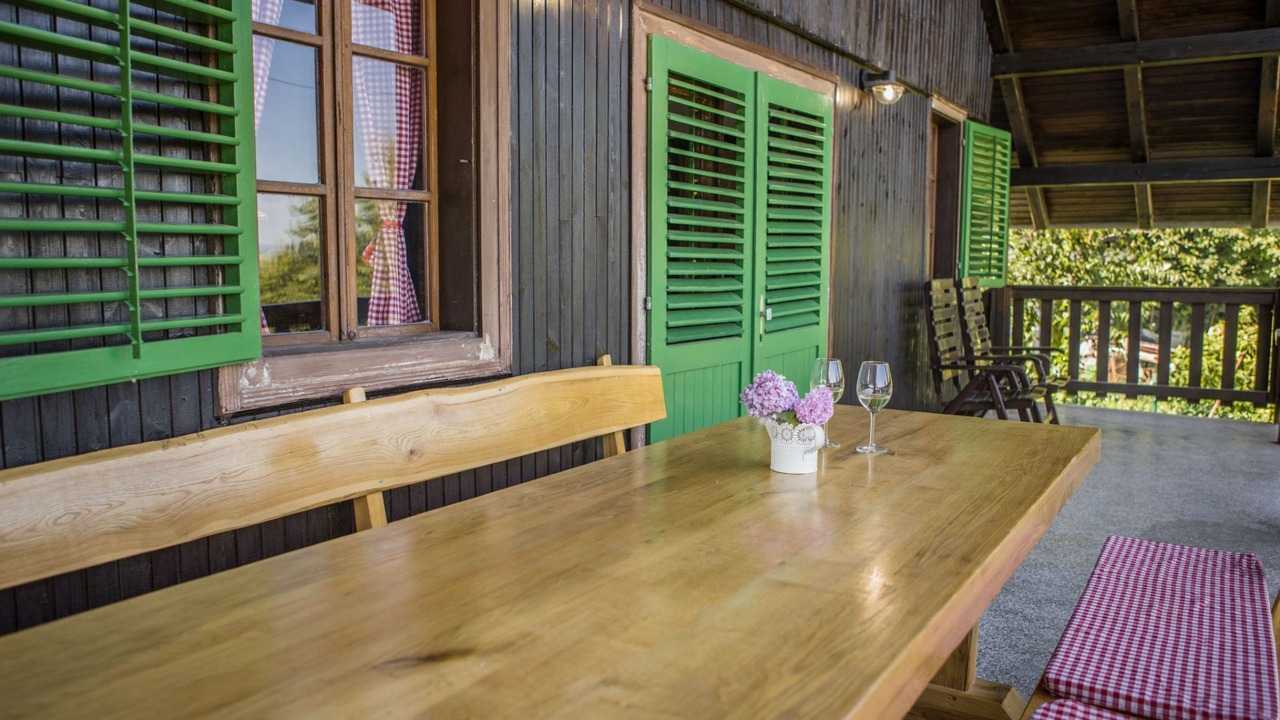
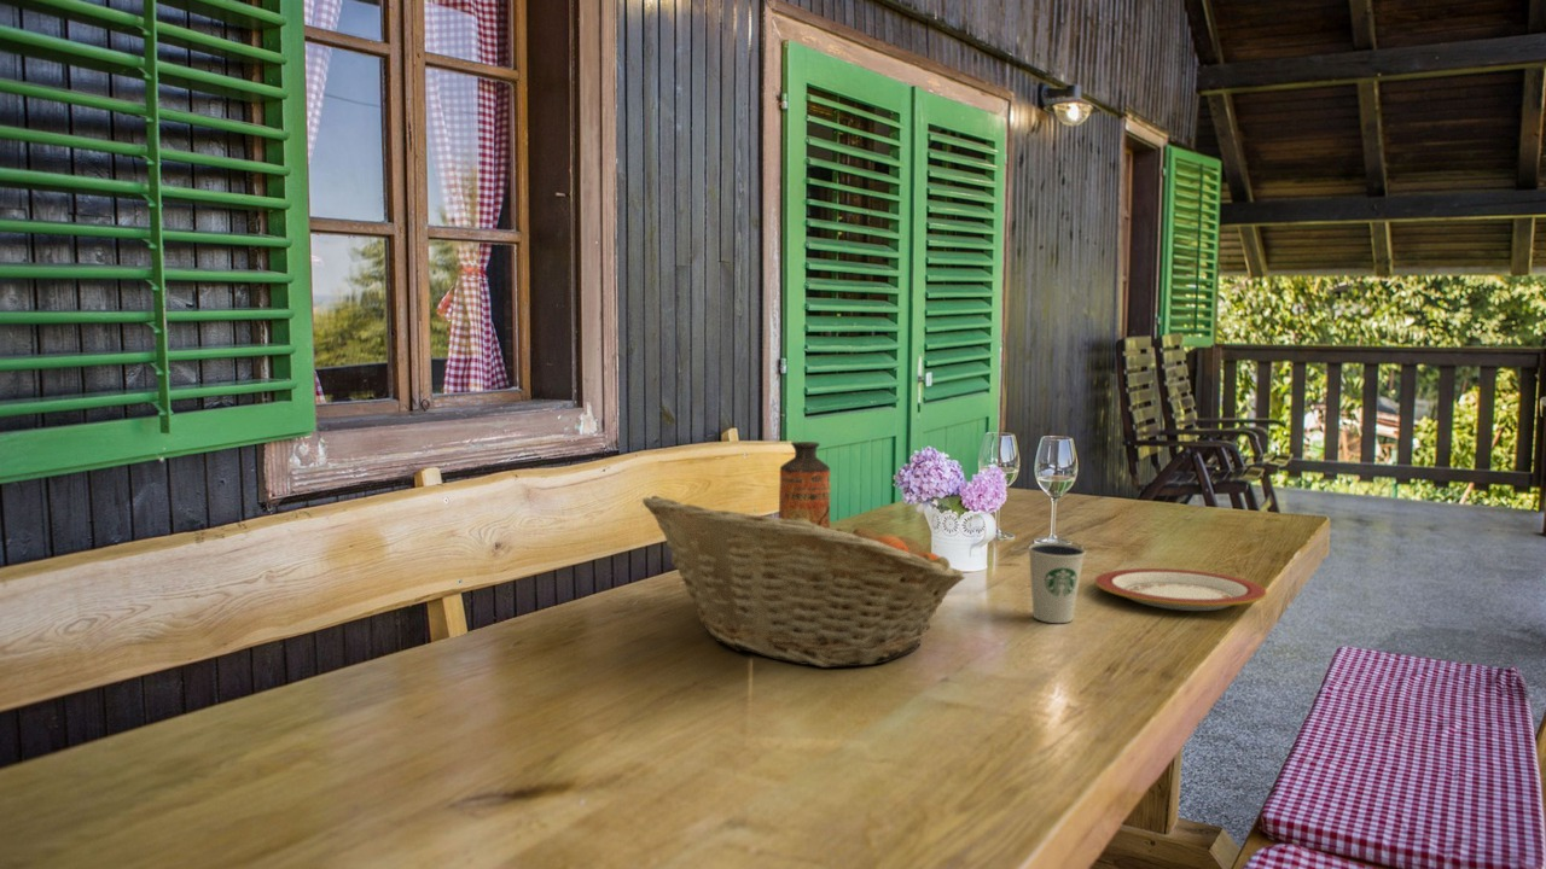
+ dixie cup [1027,542,1087,624]
+ plate [1093,567,1268,612]
+ bottle [778,441,831,530]
+ fruit basket [641,495,966,669]
